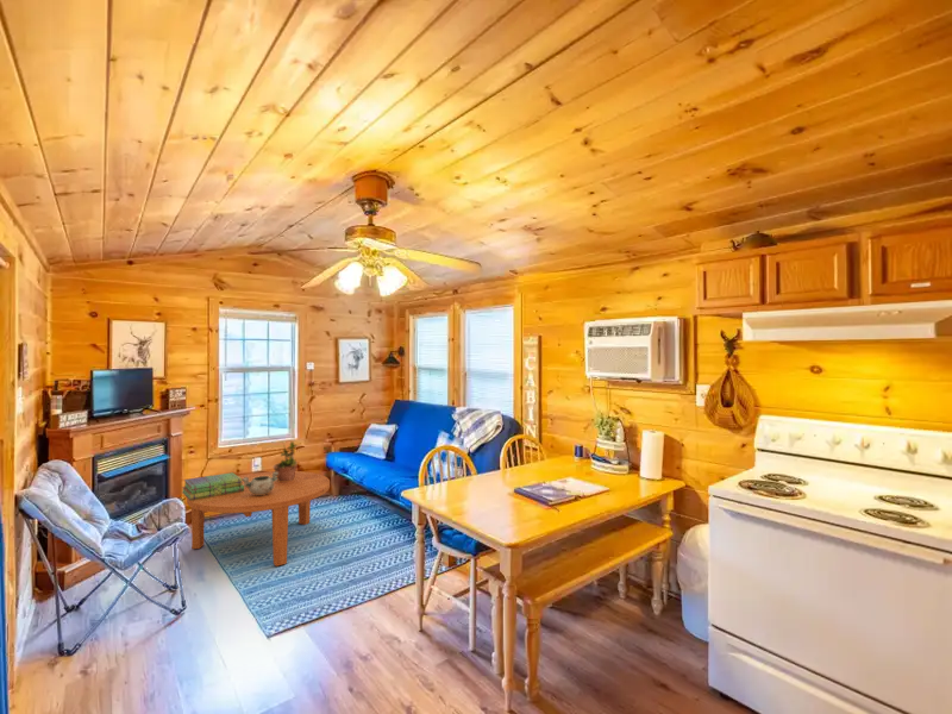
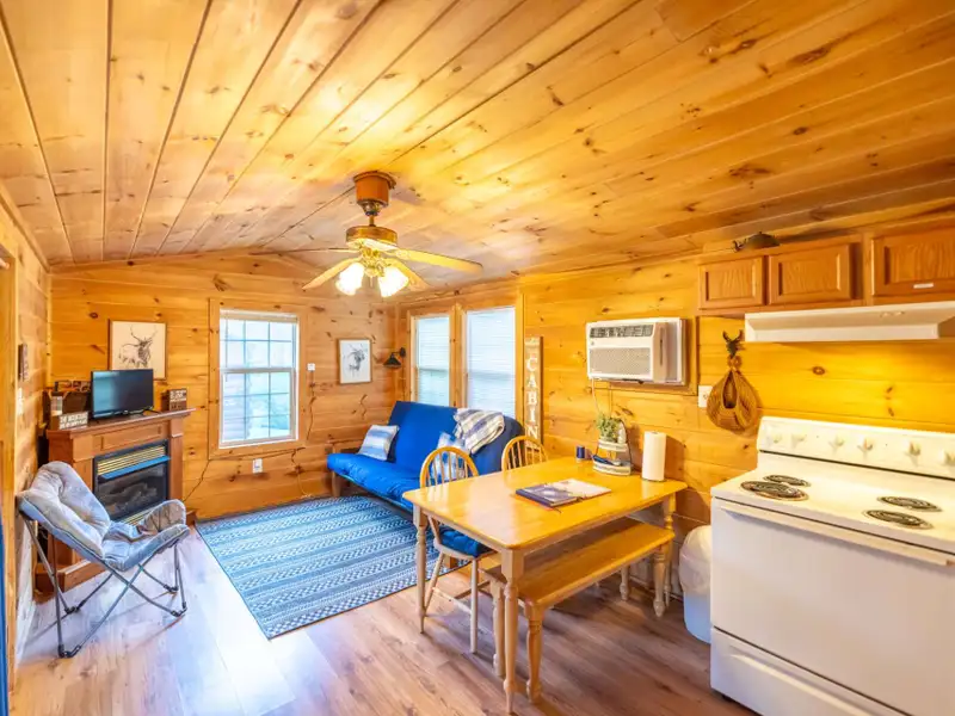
- potted plant [271,439,299,482]
- decorative bowl [242,470,278,495]
- coffee table [186,470,331,568]
- stack of books [181,471,244,500]
